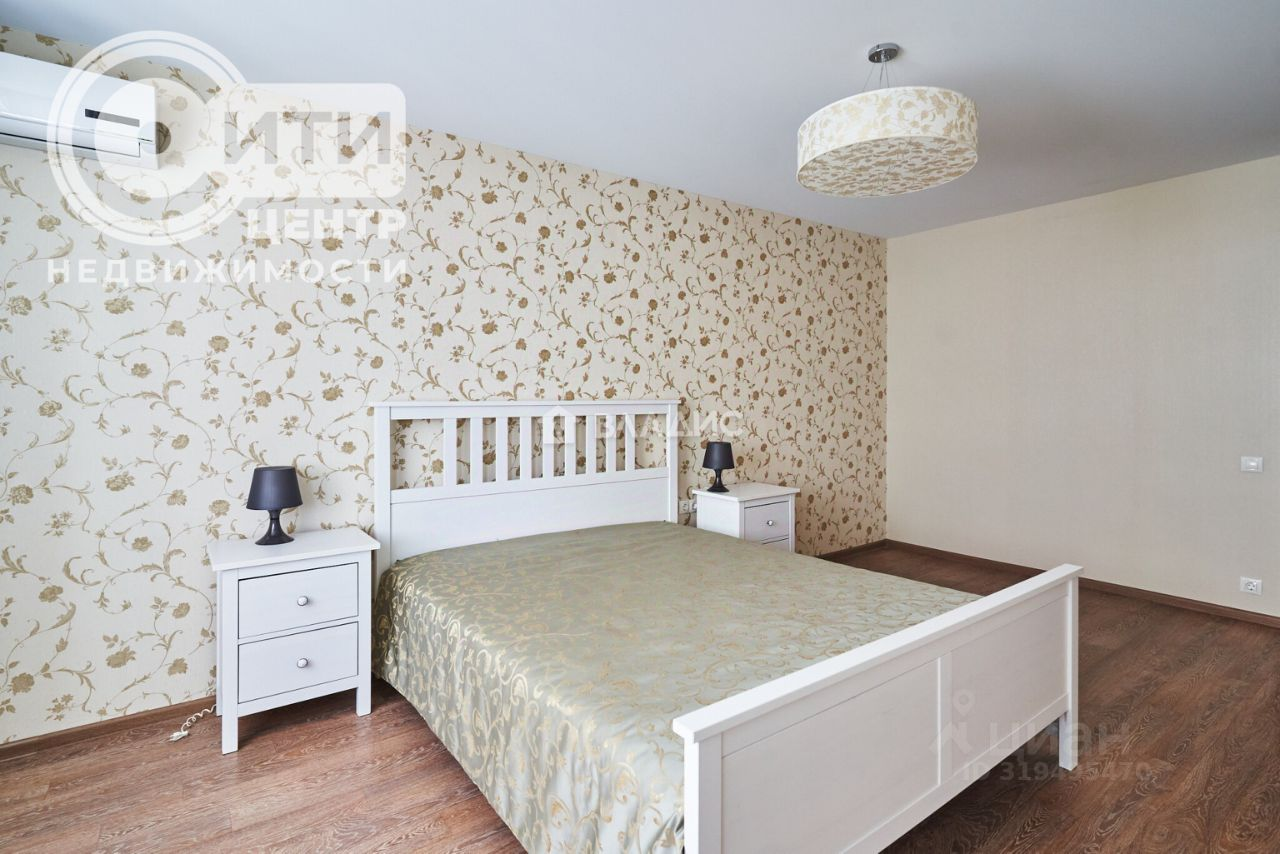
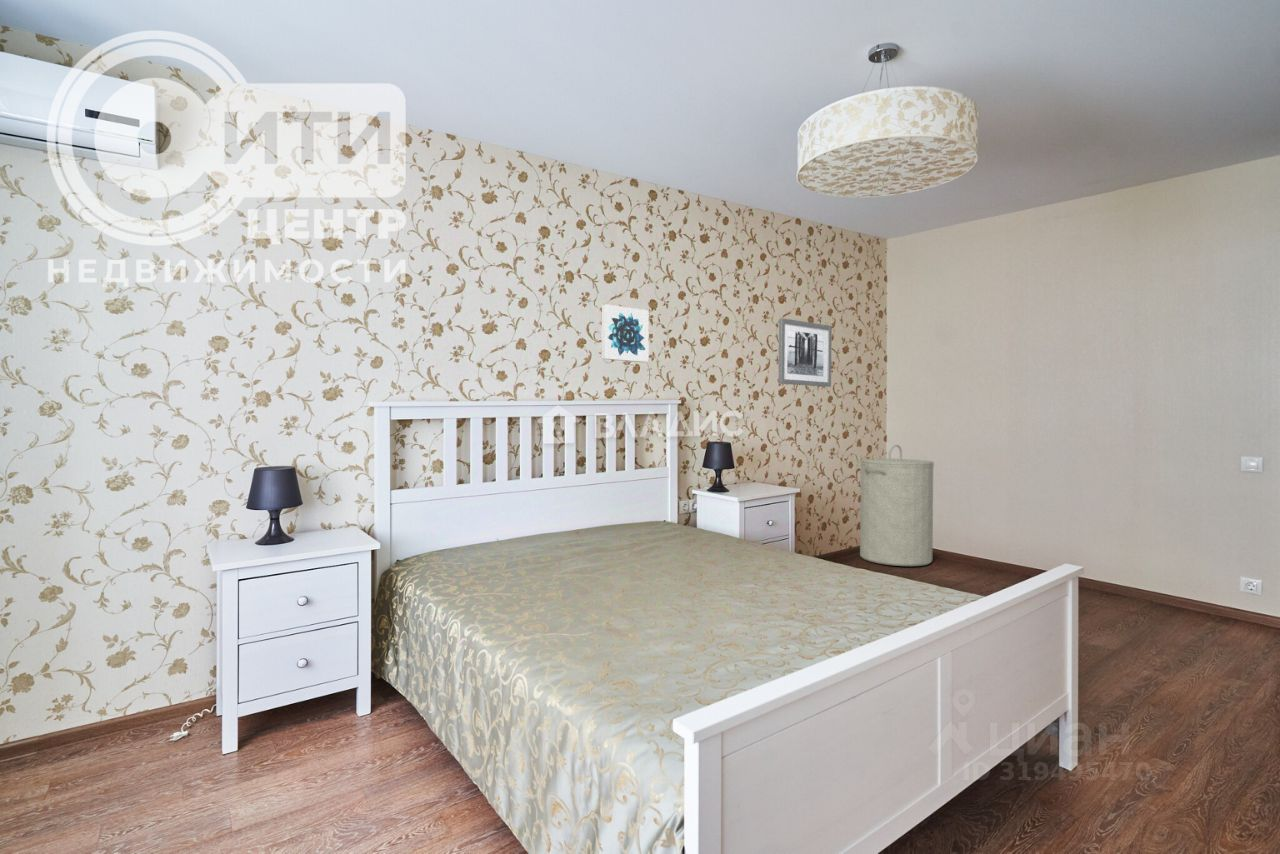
+ wall art [601,303,650,363]
+ laundry hamper [859,444,935,567]
+ wall art [778,317,833,388]
